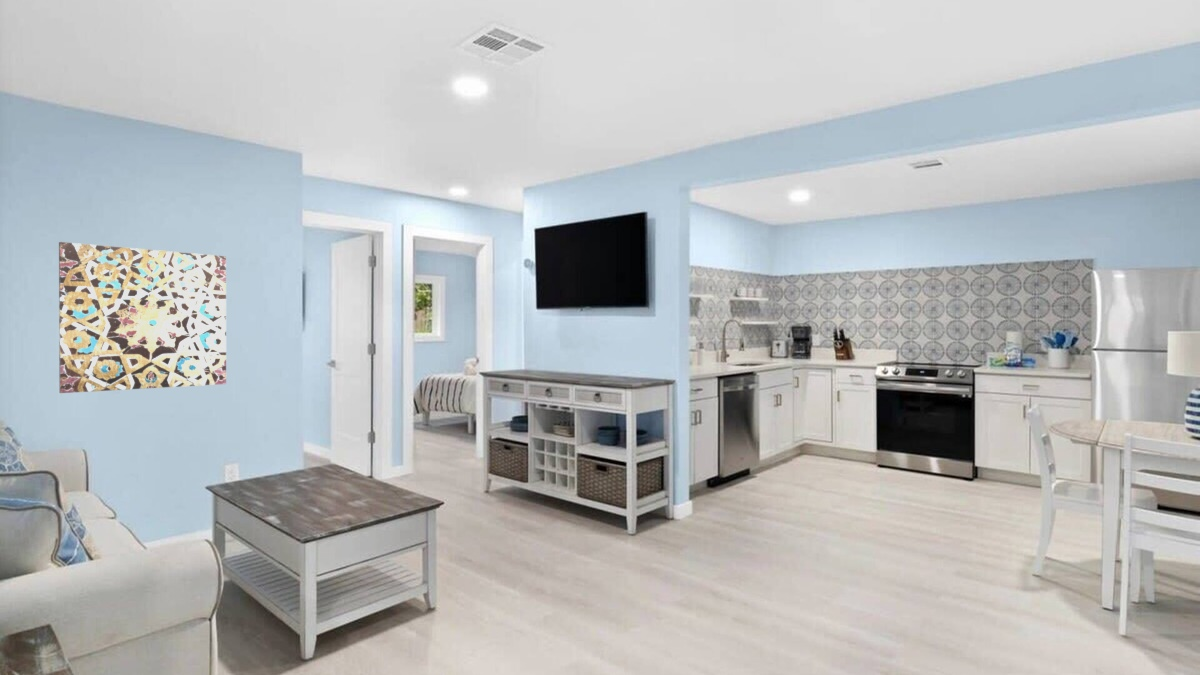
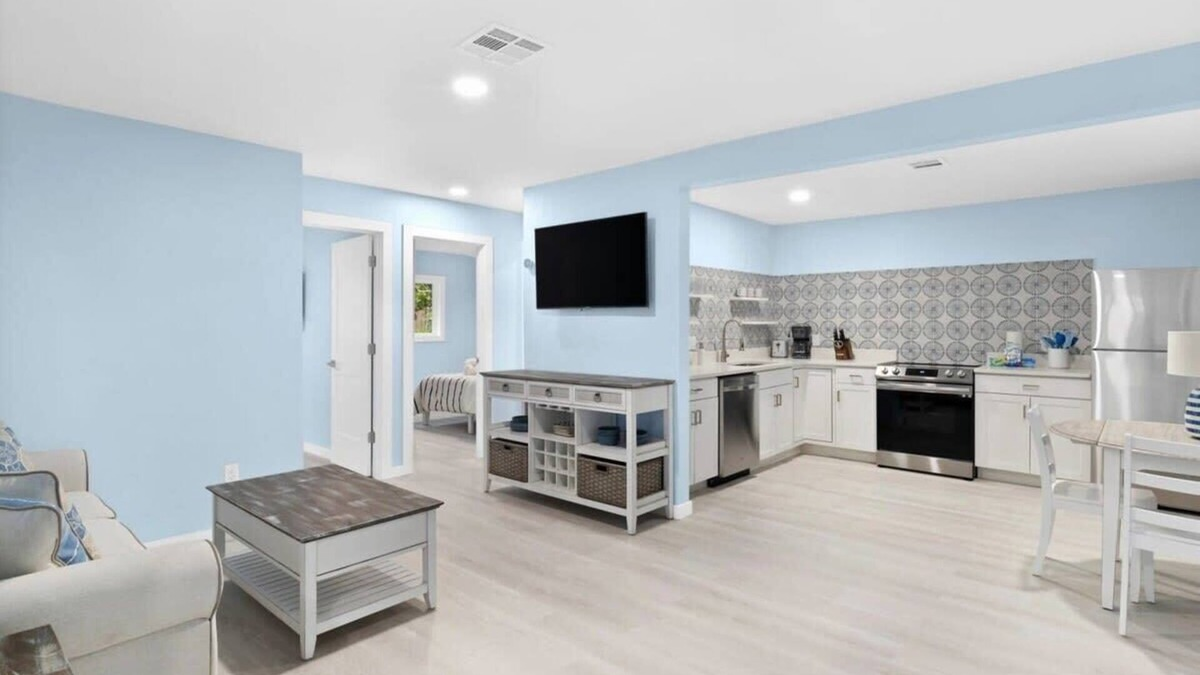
- wall art [58,241,227,394]
